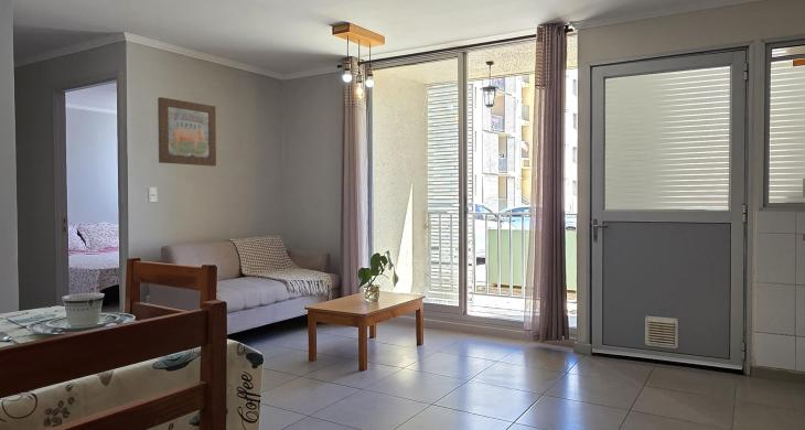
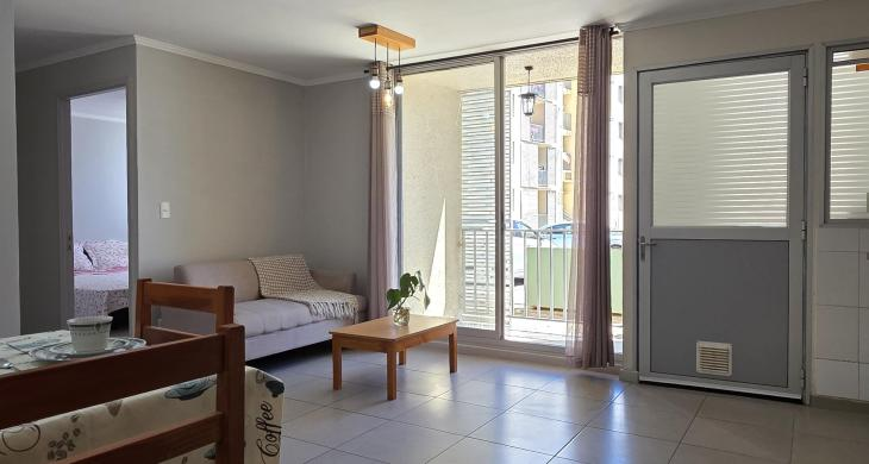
- wall art [157,96,217,168]
